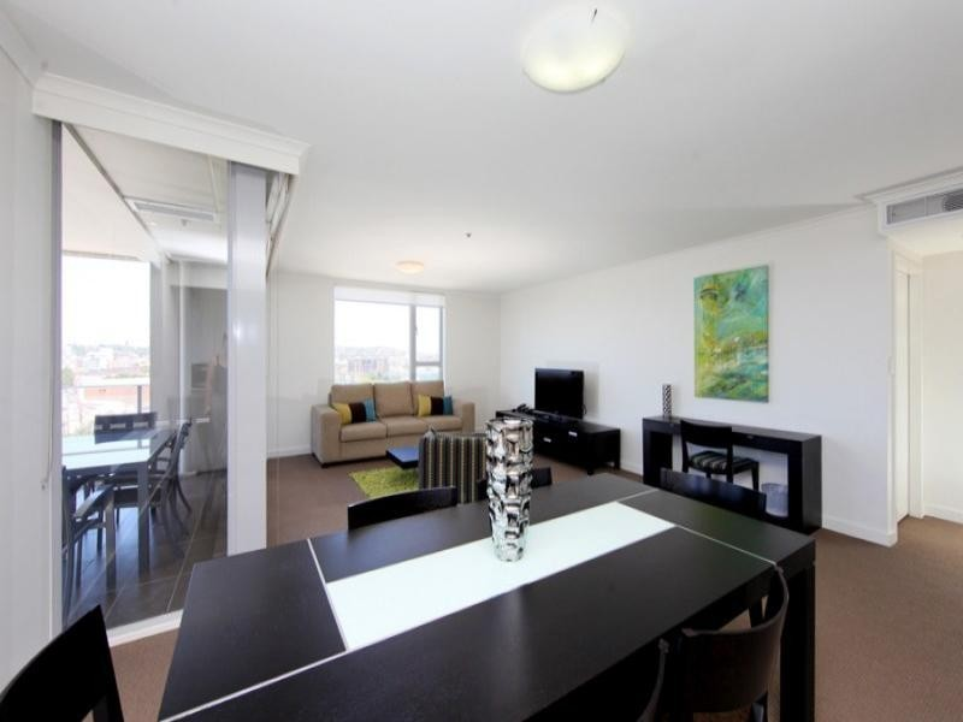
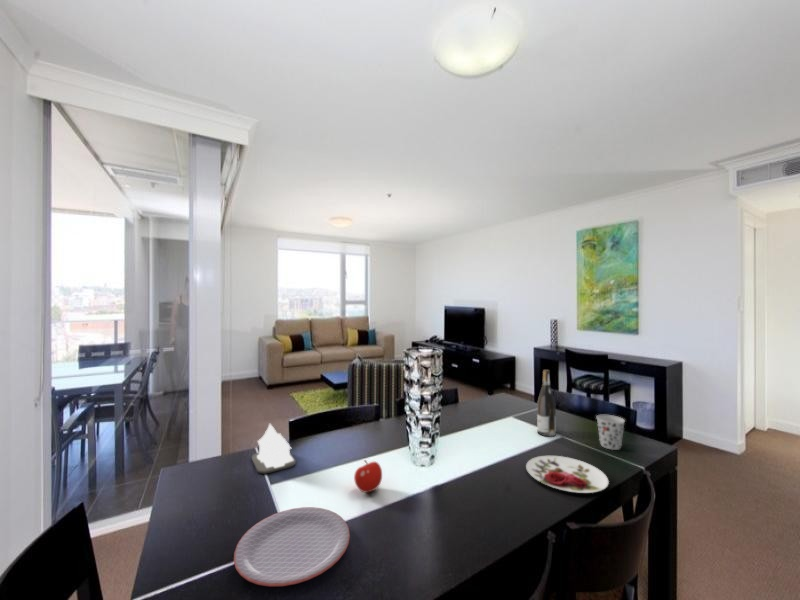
+ plate [233,506,351,587]
+ fruit [353,459,383,494]
+ cup [595,414,626,451]
+ plate [525,455,610,494]
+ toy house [251,423,296,474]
+ wine bottle [536,369,557,437]
